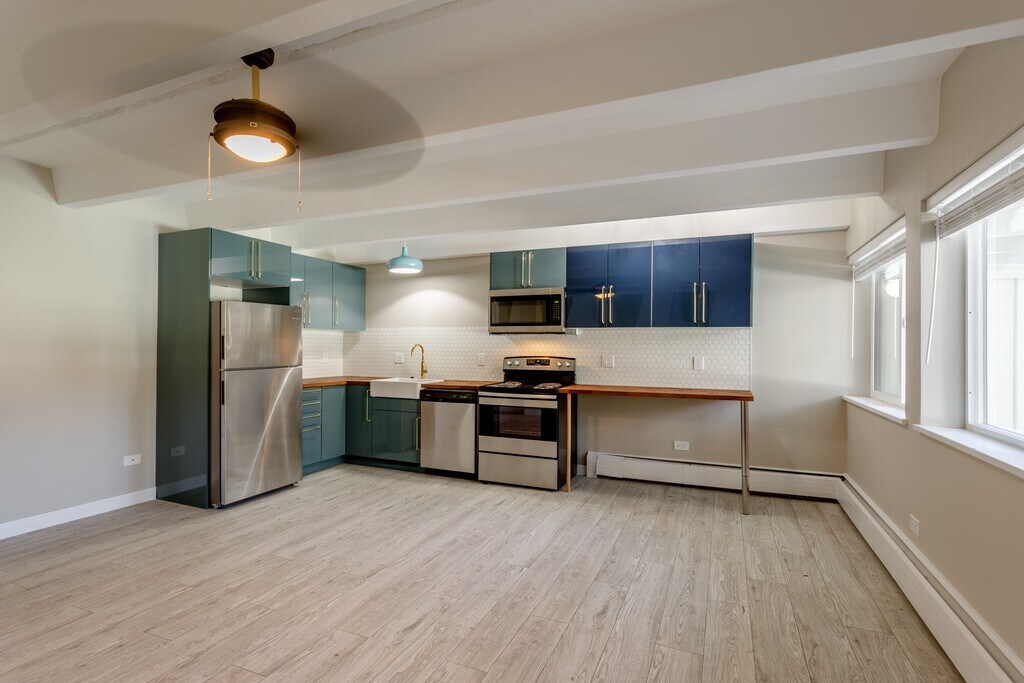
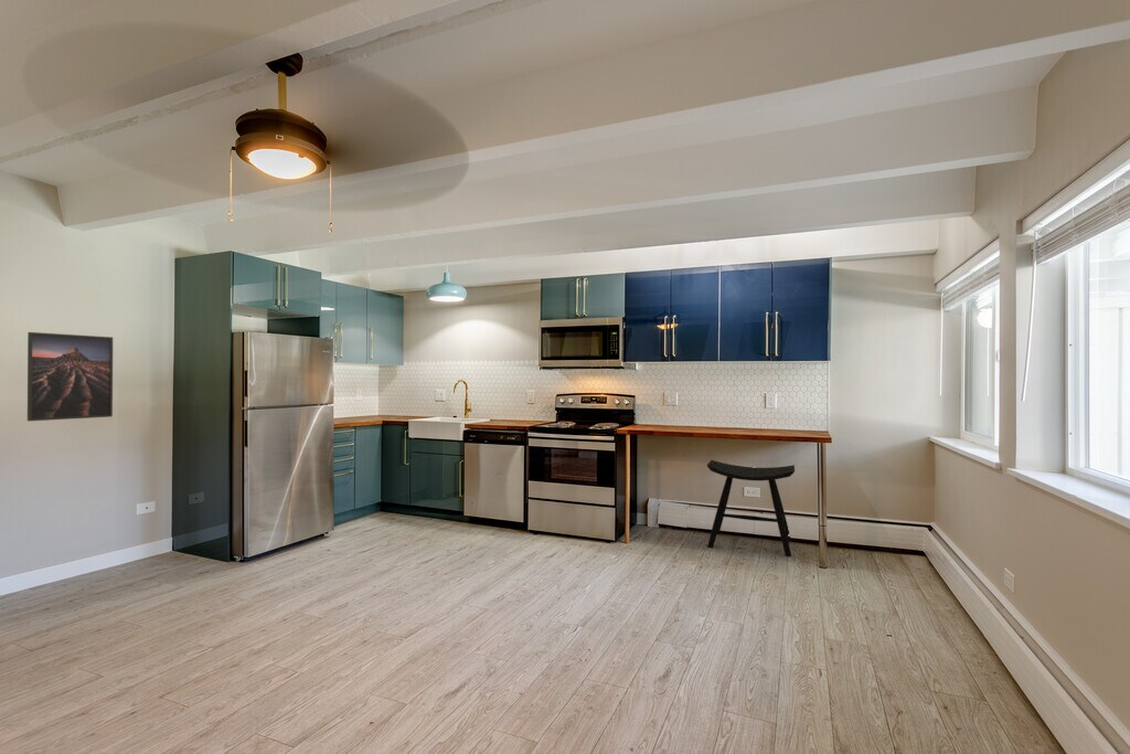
+ stool [706,459,796,557]
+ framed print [26,331,114,422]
